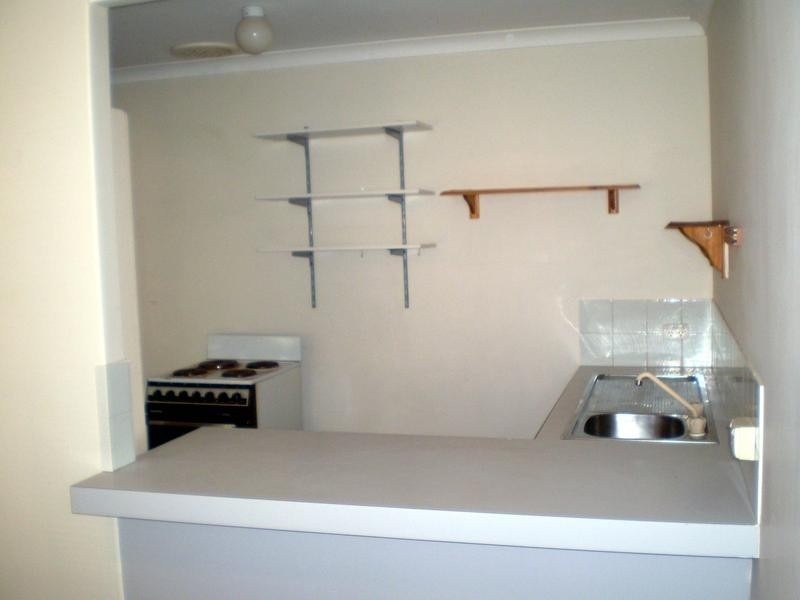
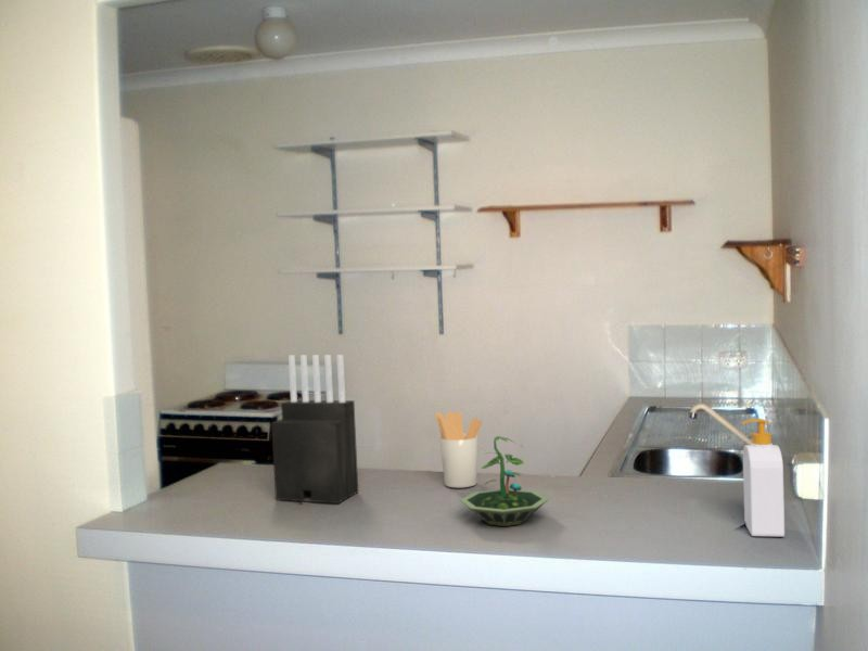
+ terrarium [459,435,550,527]
+ knife block [270,354,359,505]
+ utensil holder [434,410,484,488]
+ soap bottle [740,418,786,538]
